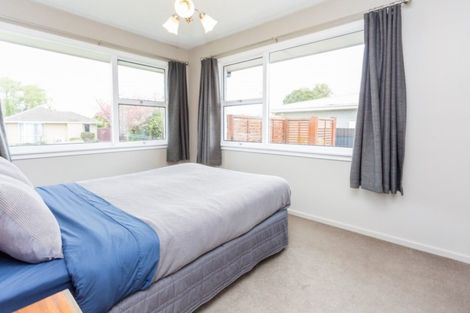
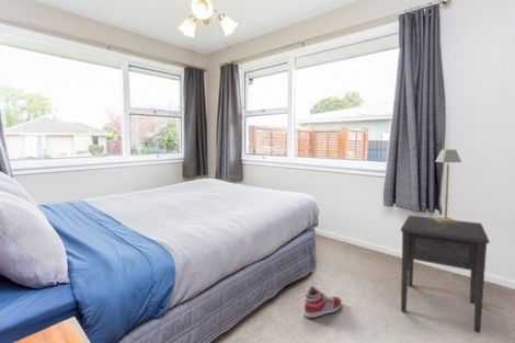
+ nightstand [400,214,490,334]
+ sneaker [302,285,343,319]
+ table lamp [433,149,462,224]
